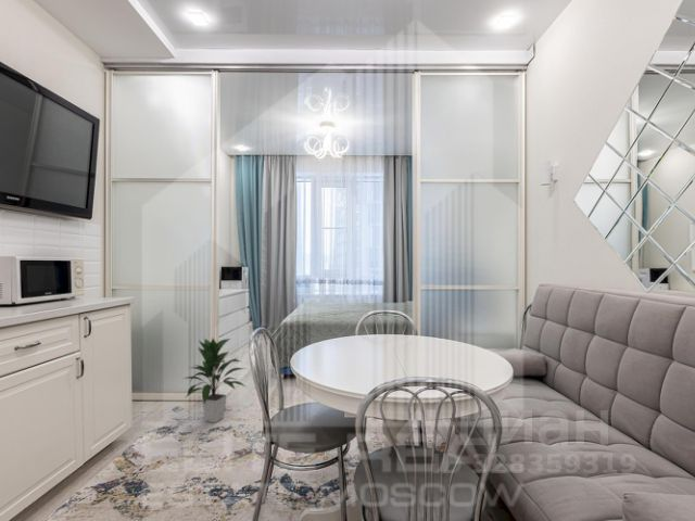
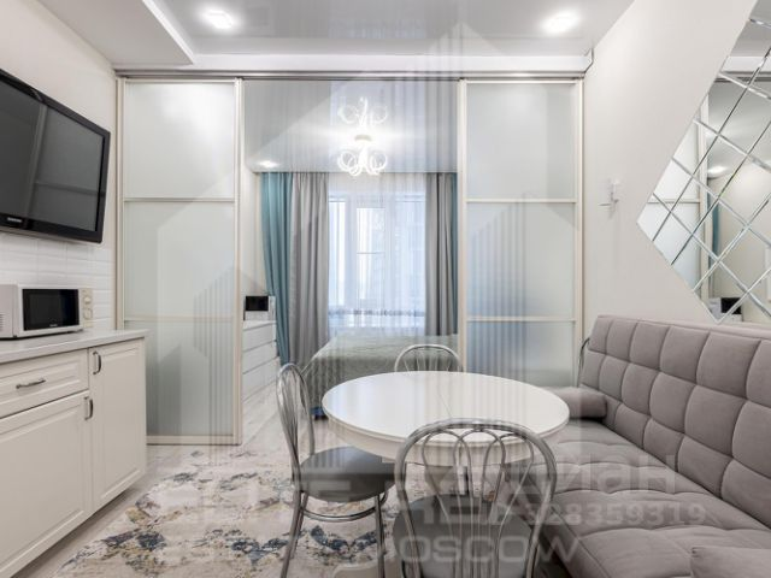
- indoor plant [182,338,247,423]
